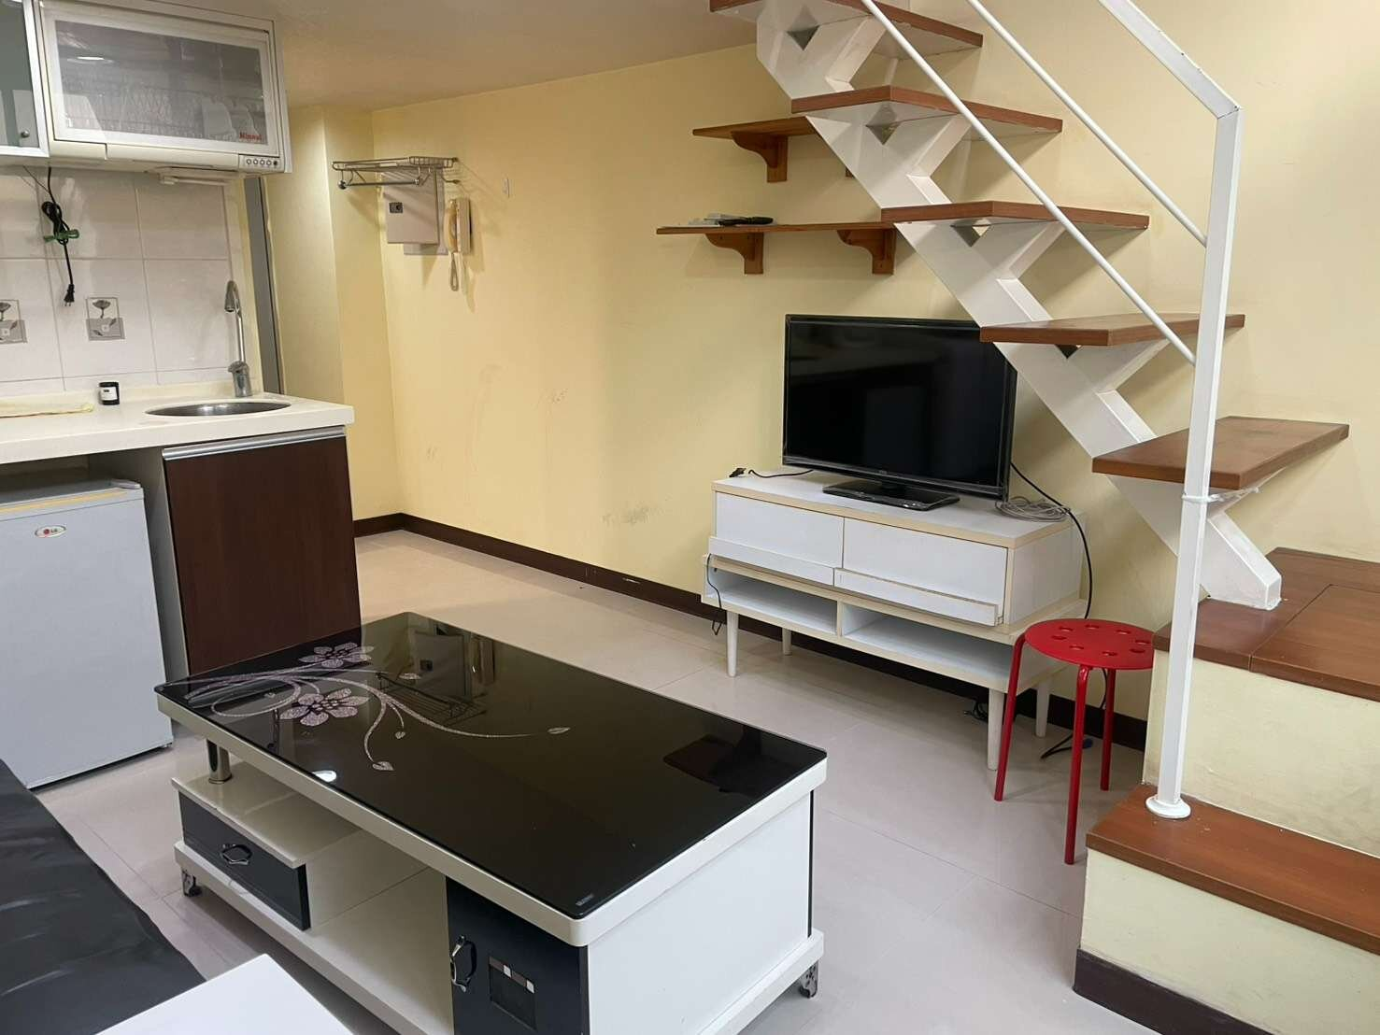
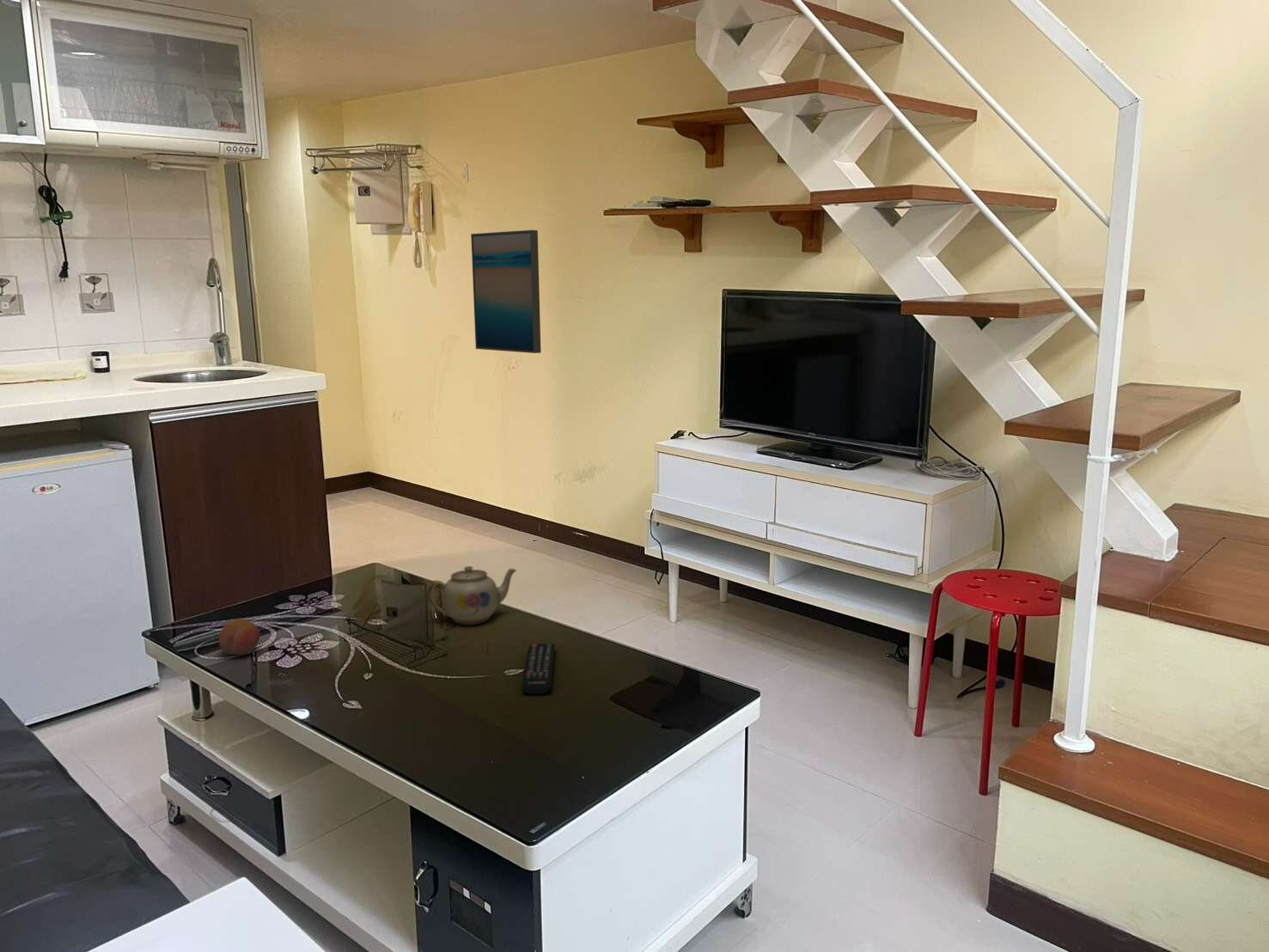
+ remote control [522,643,556,695]
+ fruit [218,618,261,656]
+ wall art [470,229,542,354]
+ teapot [427,565,517,626]
